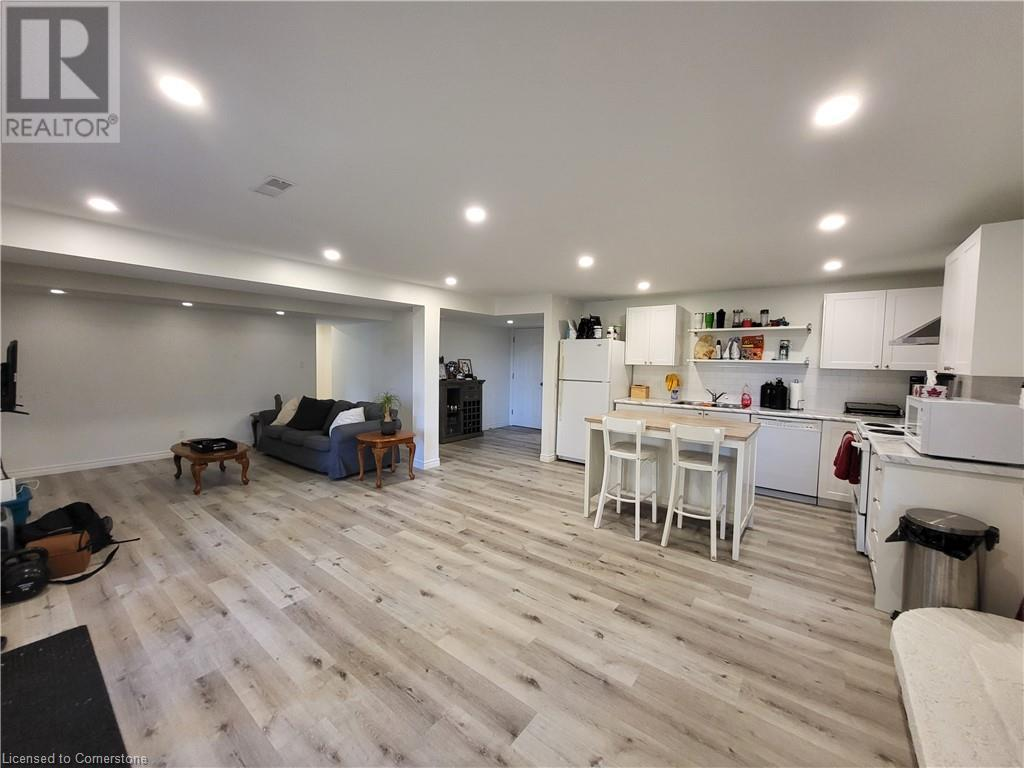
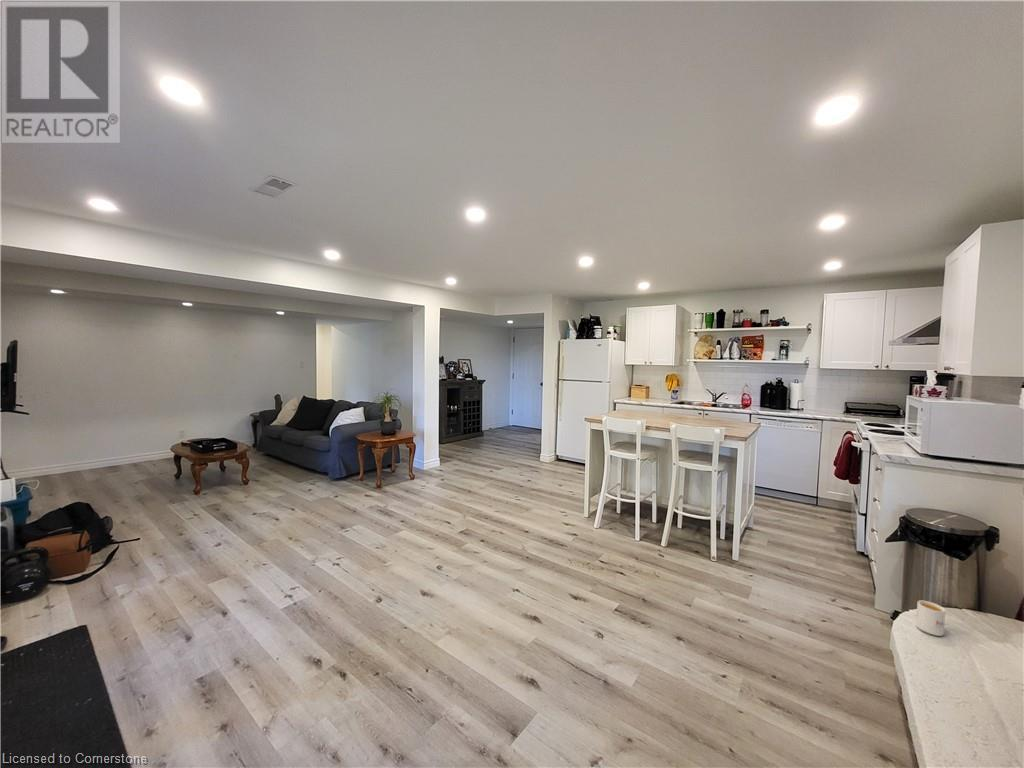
+ mug [915,600,946,637]
